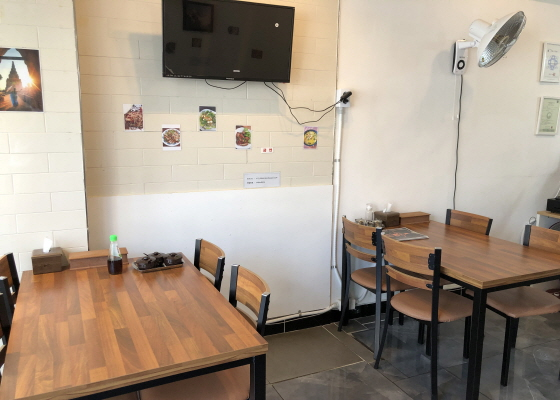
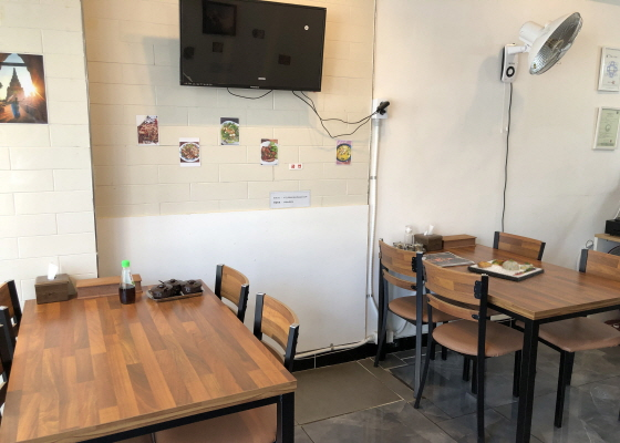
+ dinner plate [466,258,546,282]
